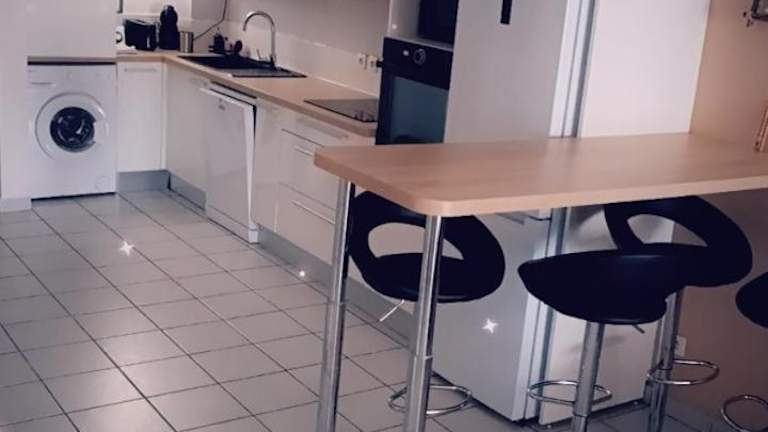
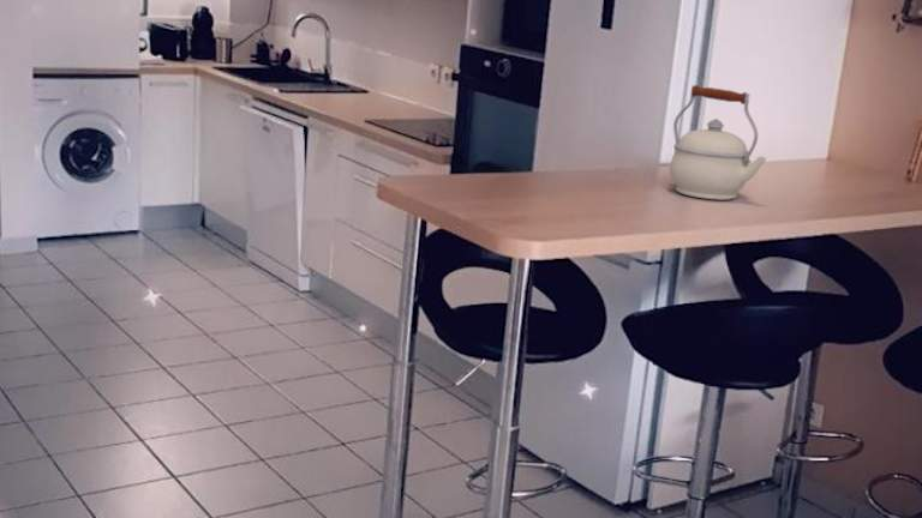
+ kettle [669,84,768,201]
